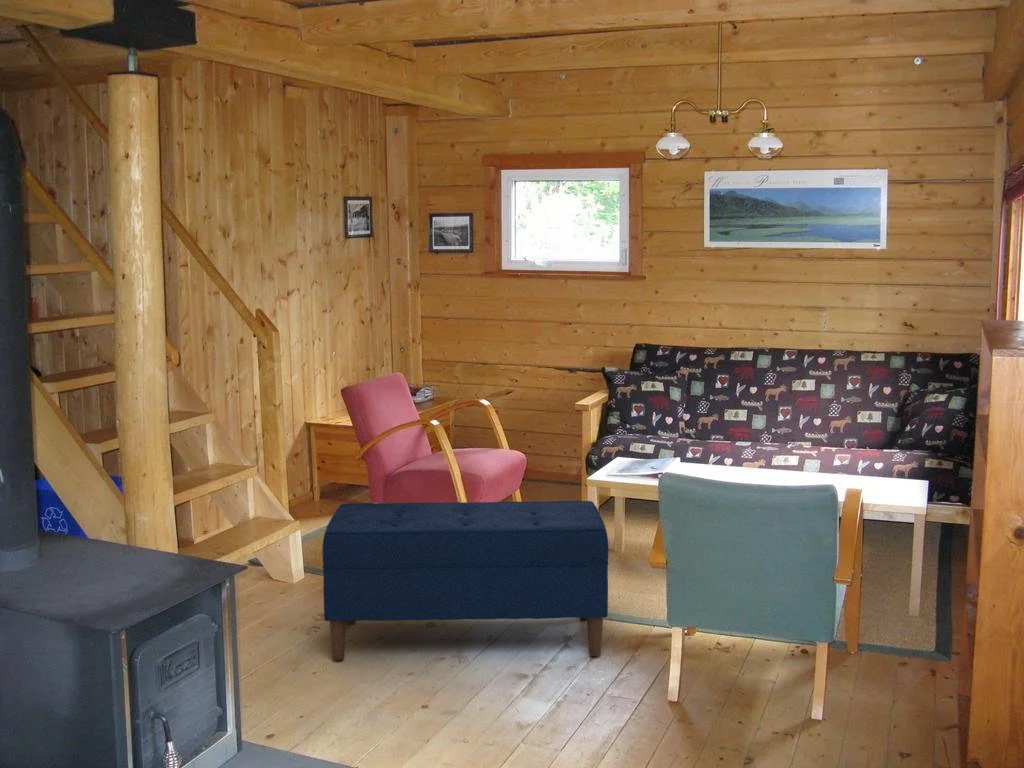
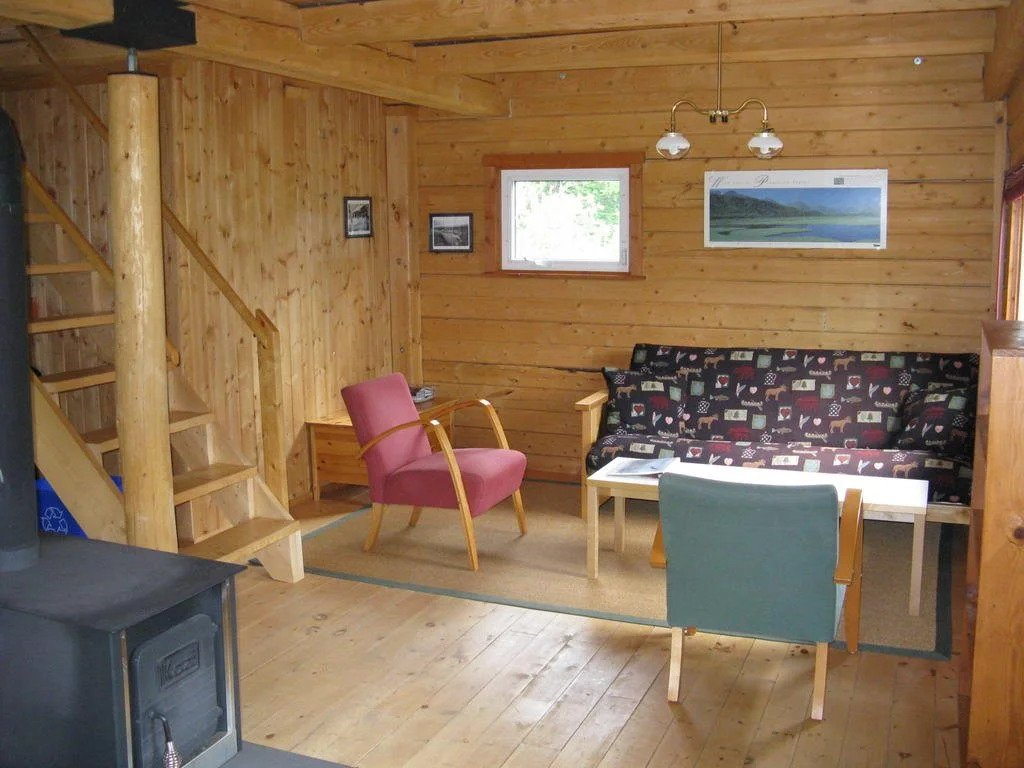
- bench [321,500,610,661]
